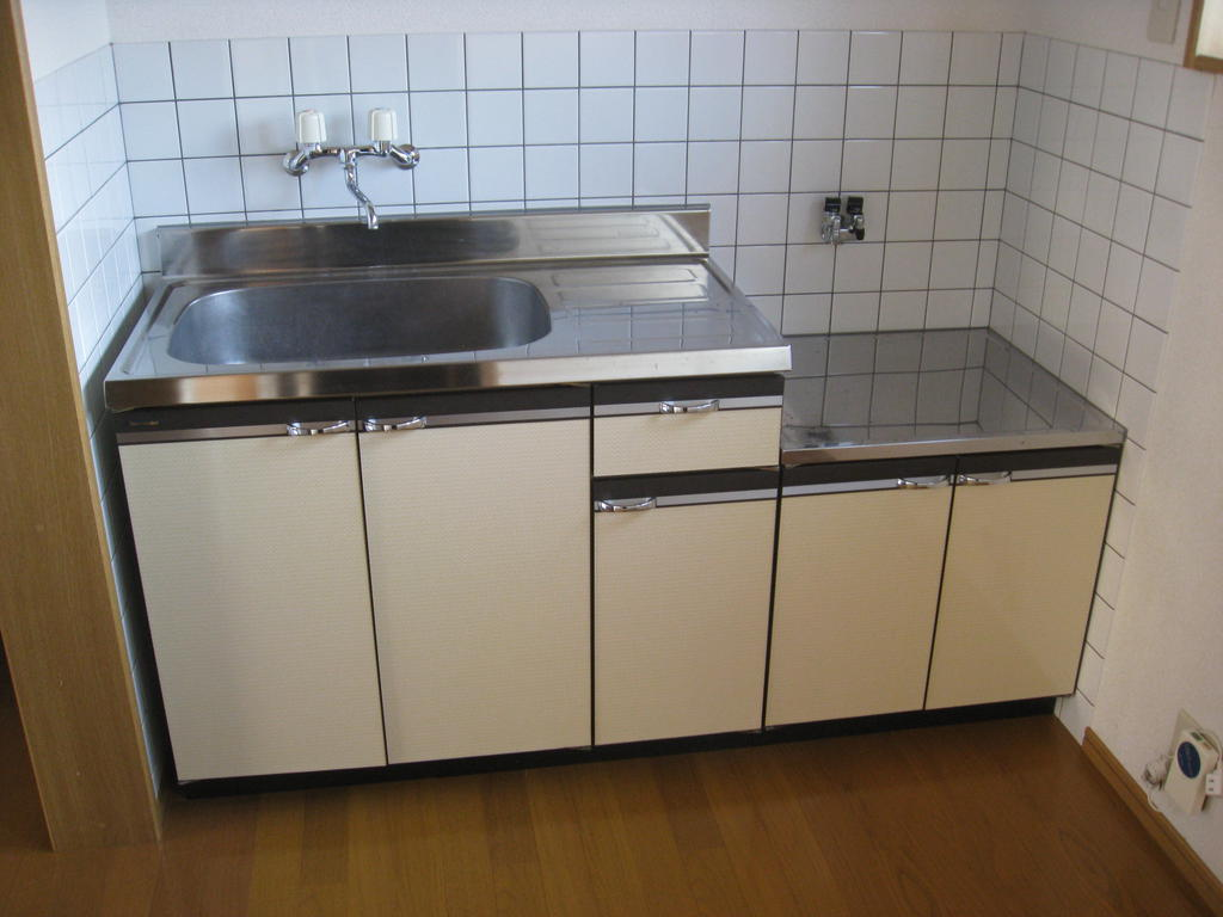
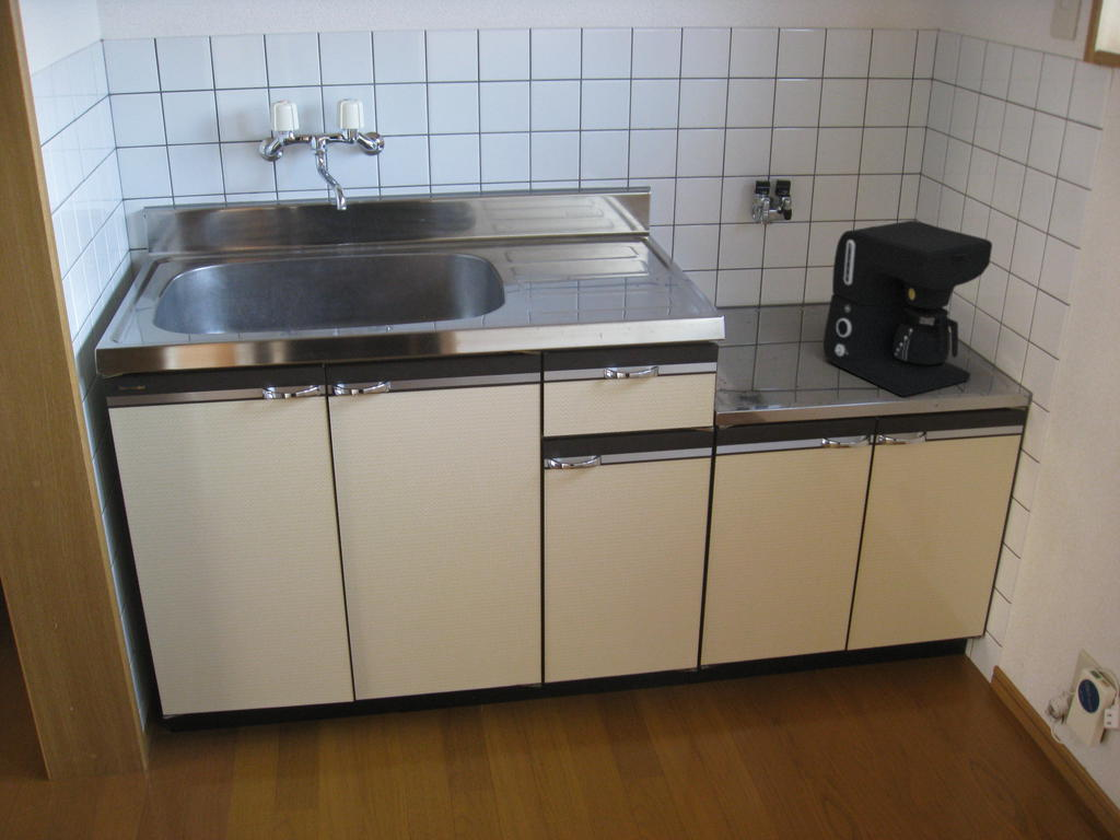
+ coffee maker [822,220,993,397]
